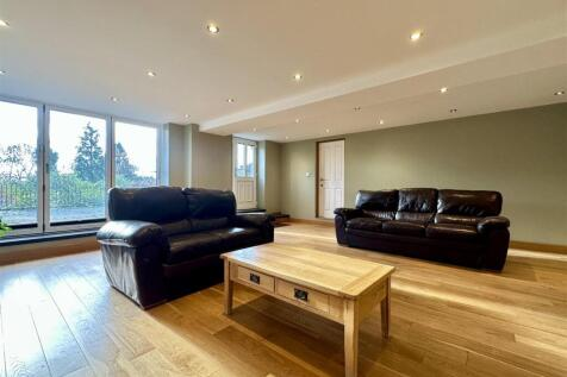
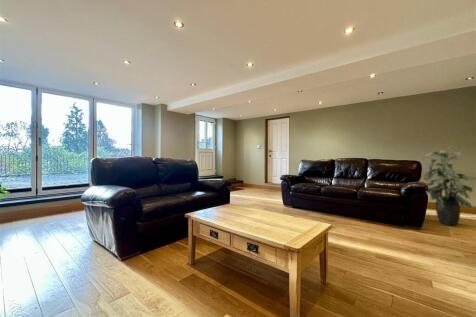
+ indoor plant [421,145,476,227]
